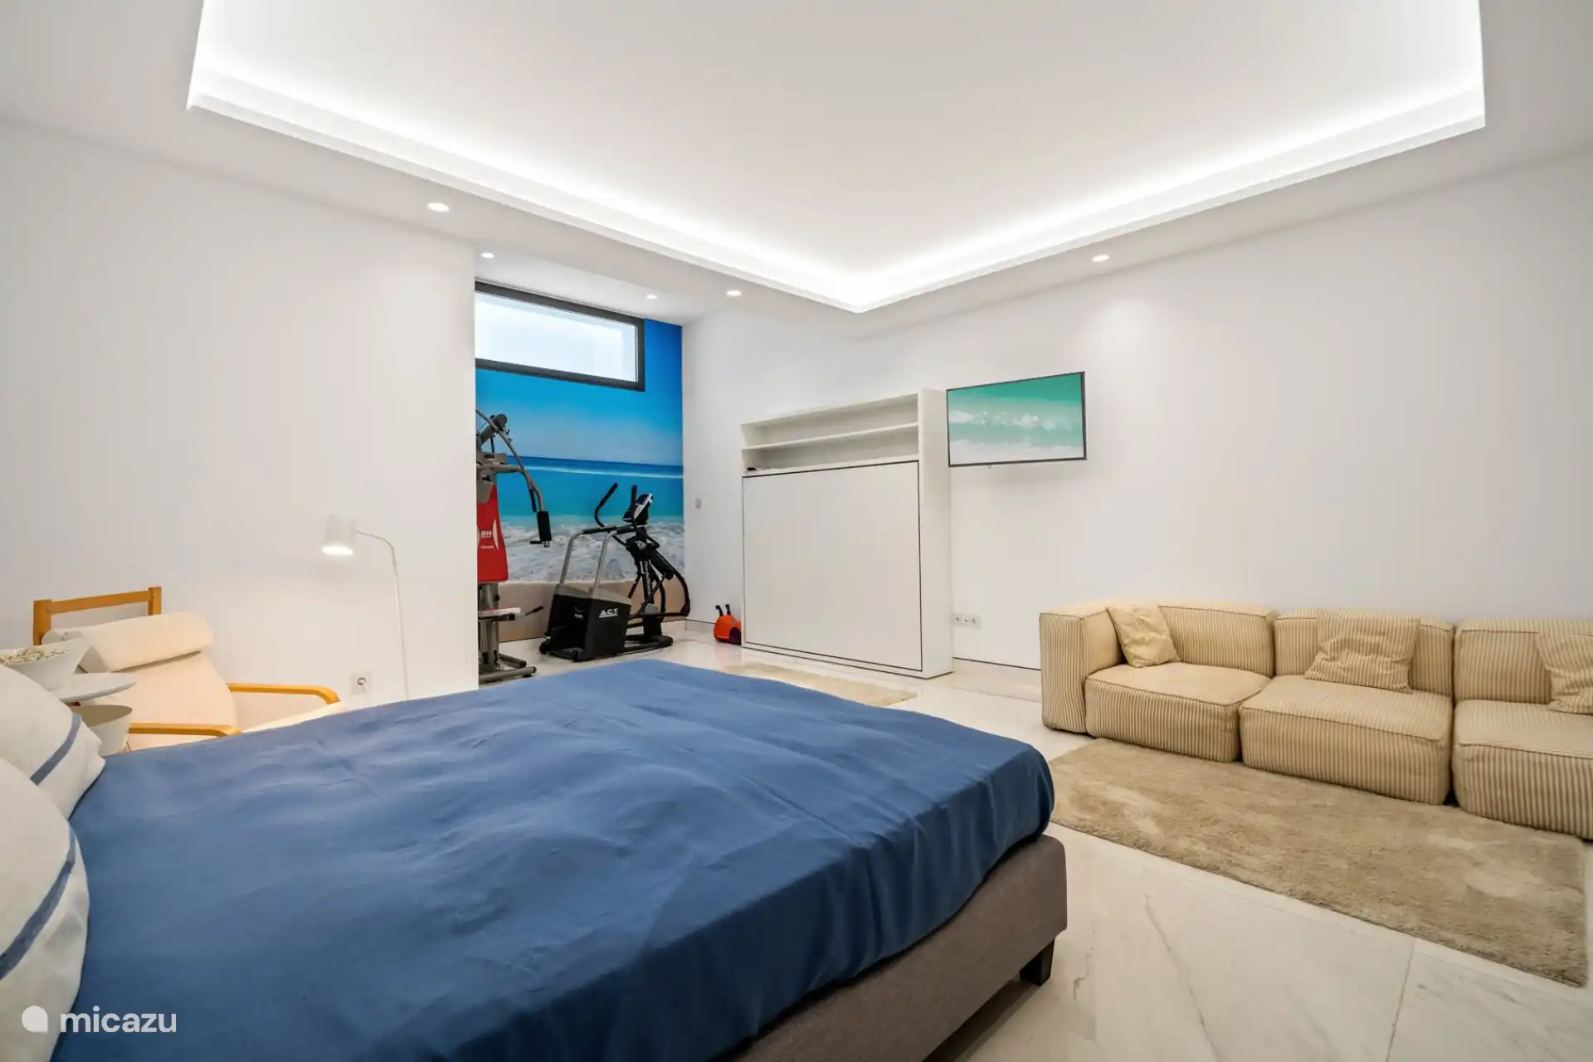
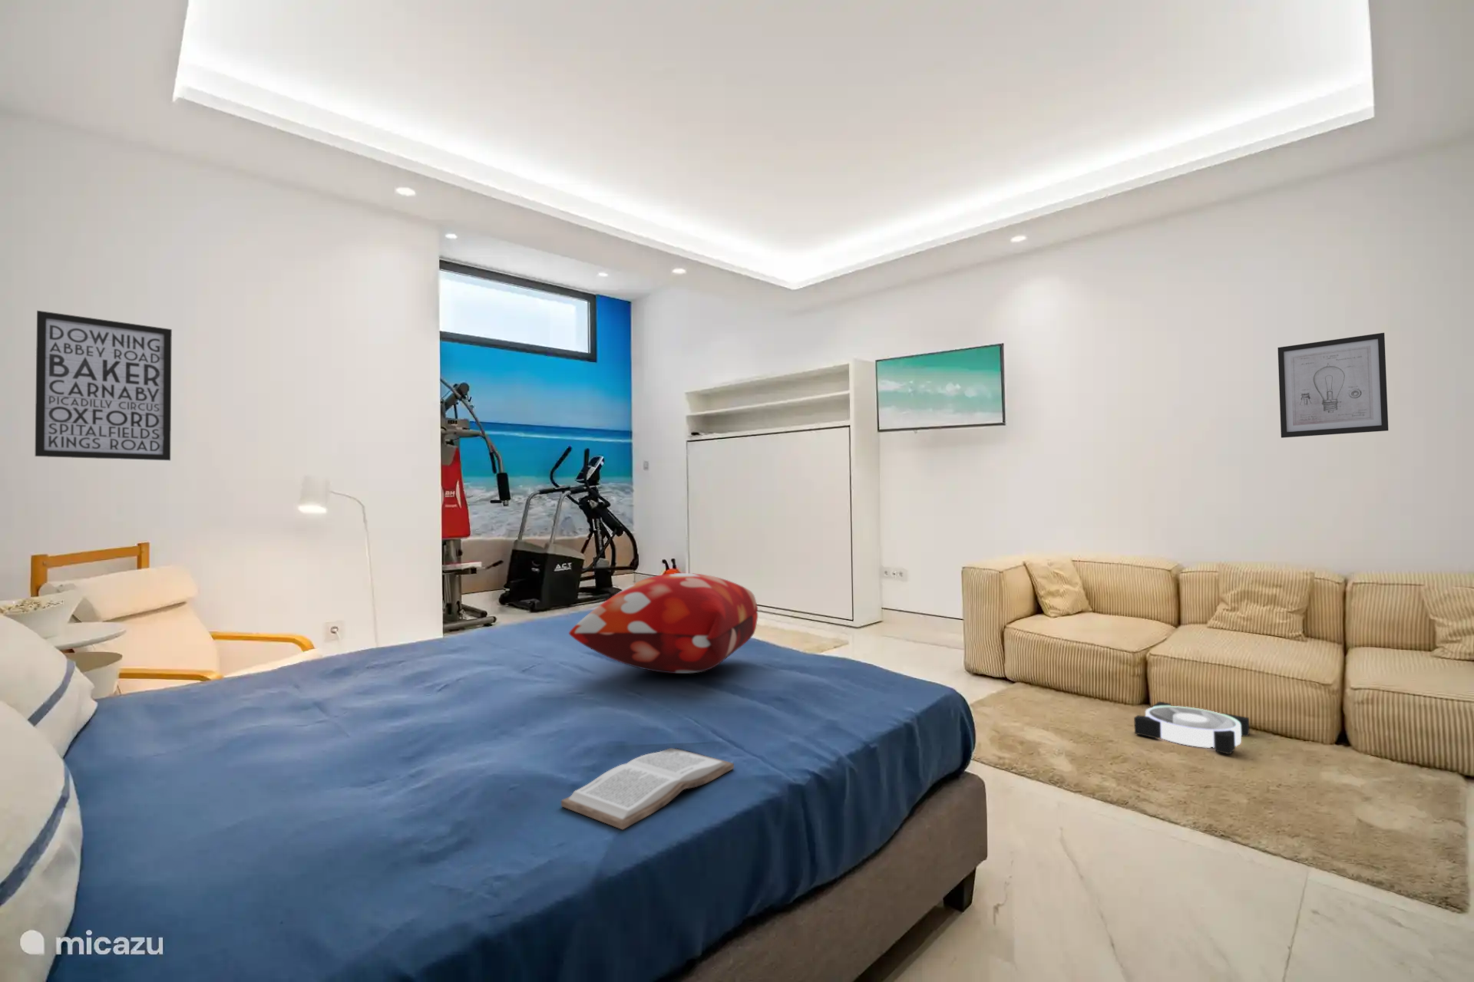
+ decorative pillow [568,572,759,674]
+ electric fan [1133,700,1250,755]
+ wall art [34,310,173,461]
+ wall art [1277,332,1388,438]
+ book [560,747,735,830]
